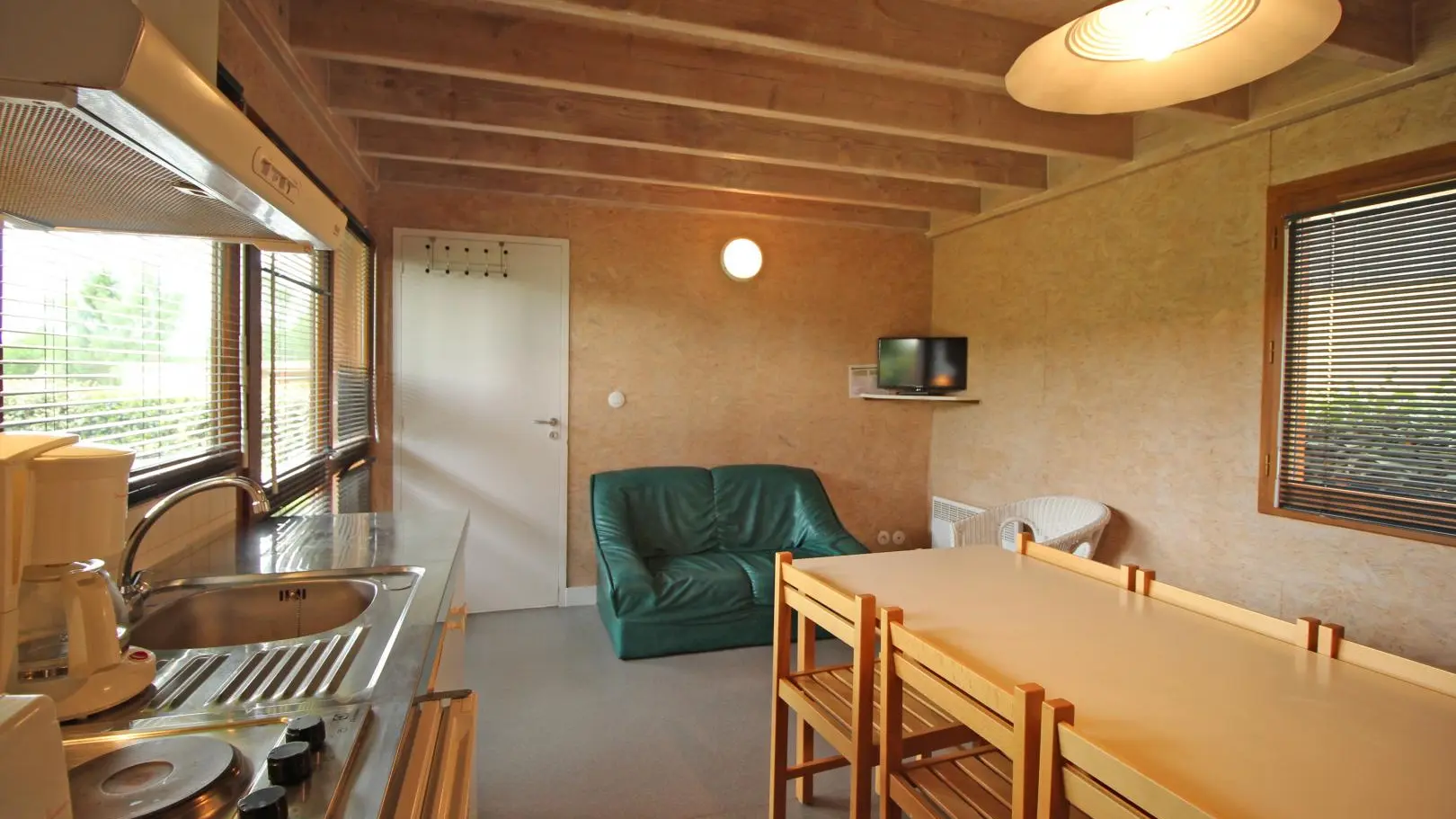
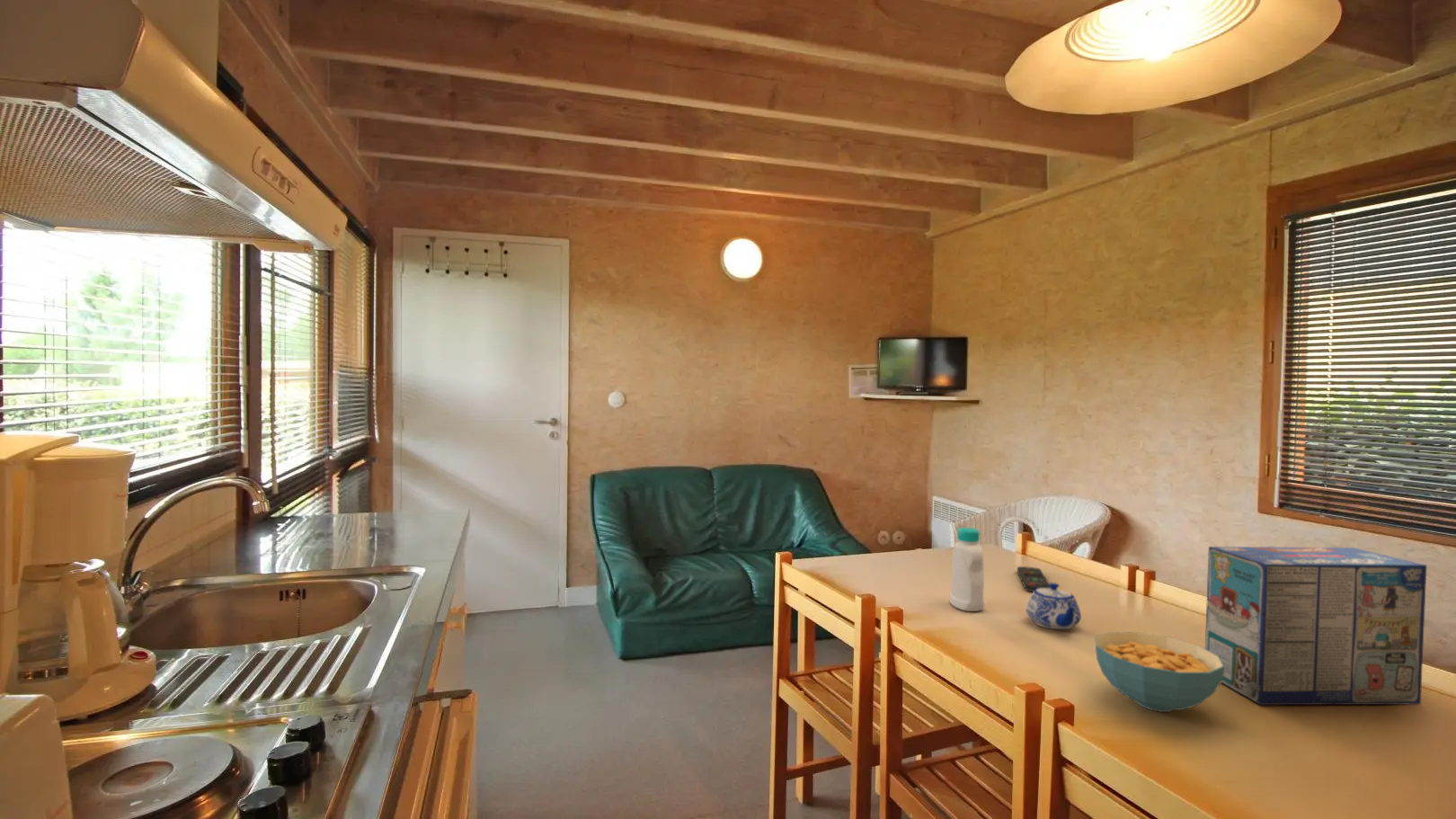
+ toaster pastry box [1204,546,1427,706]
+ cereal bowl [1094,631,1225,713]
+ remote control [1017,565,1051,592]
+ bottle [949,527,986,612]
+ teapot [1025,582,1082,630]
